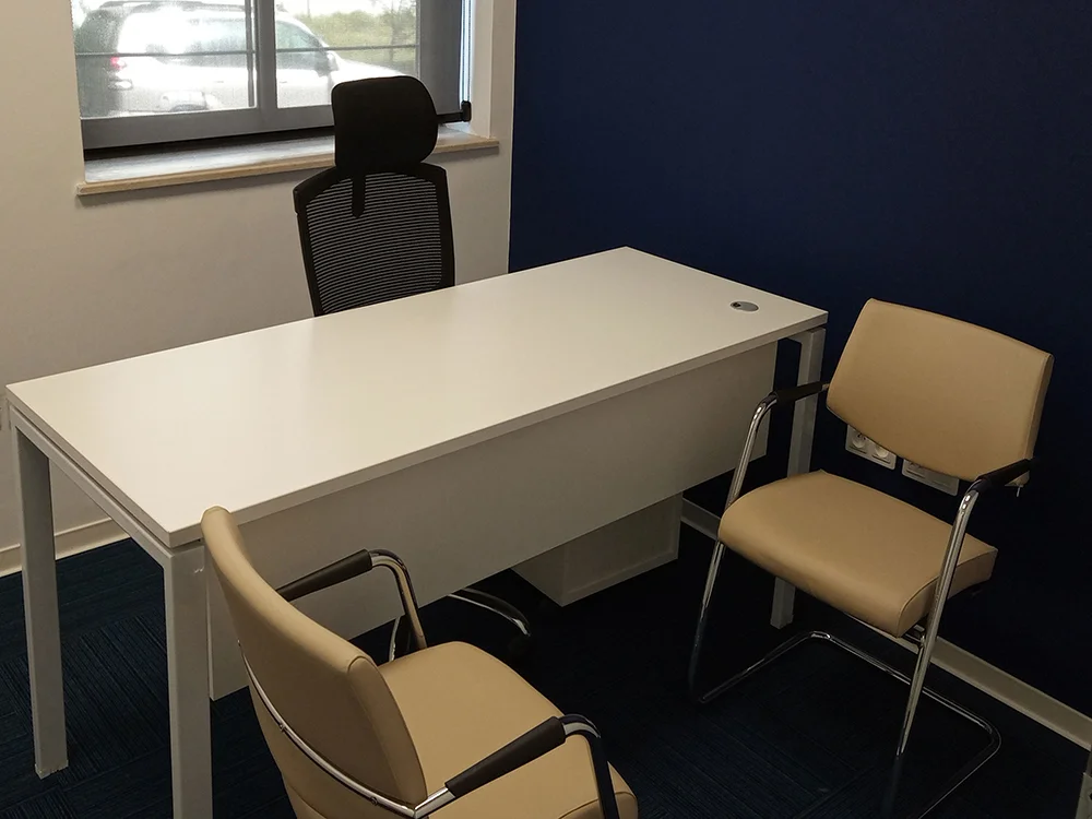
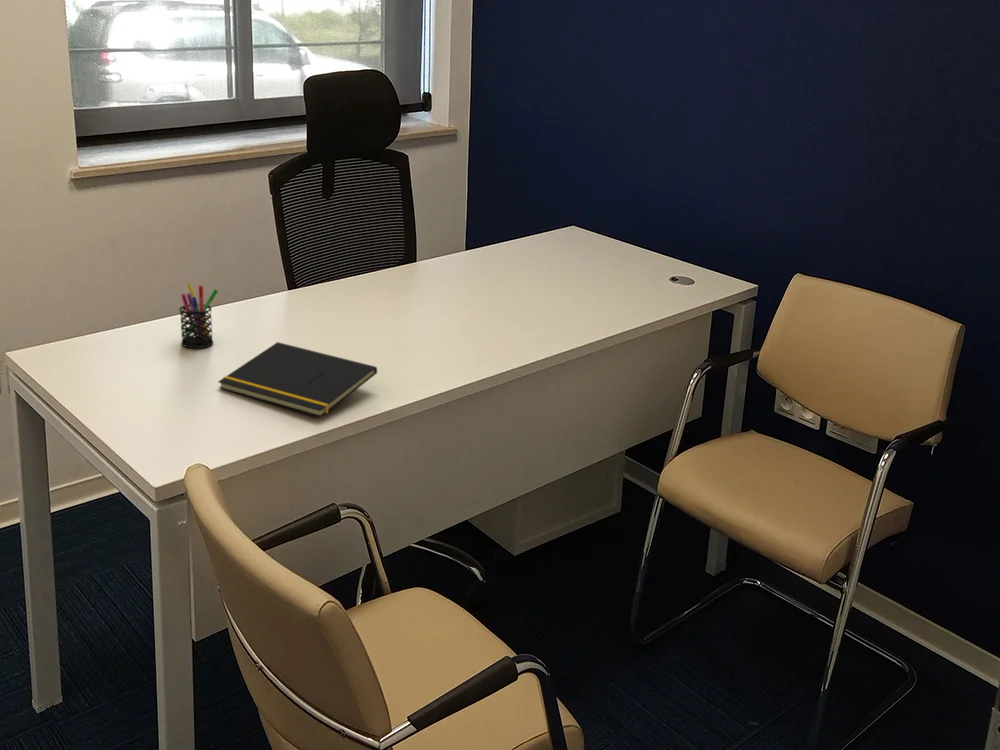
+ notepad [217,341,378,418]
+ pen holder [178,282,219,349]
